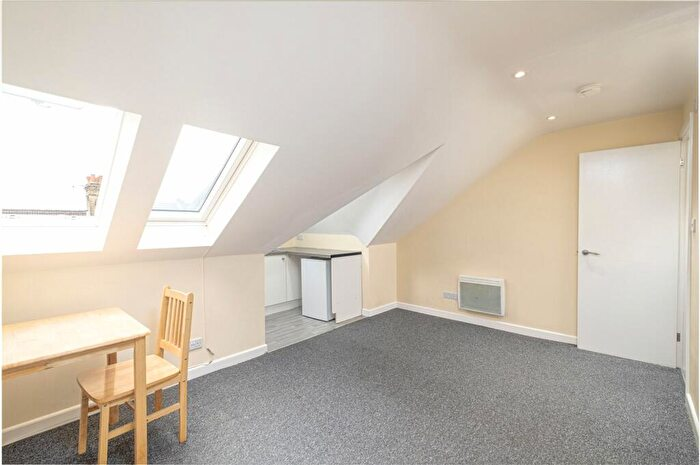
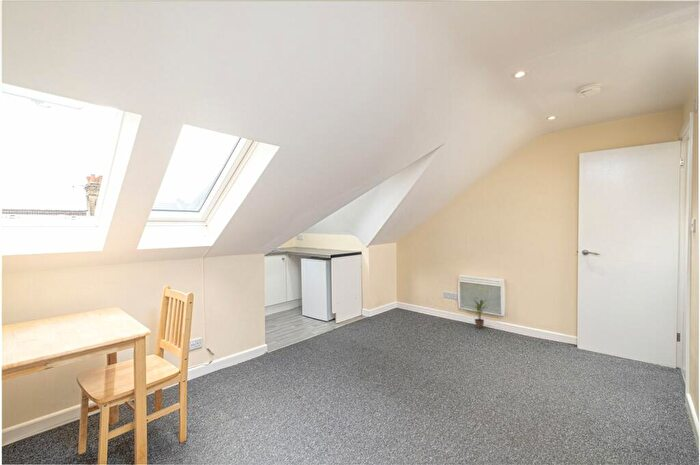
+ potted plant [471,298,489,329]
